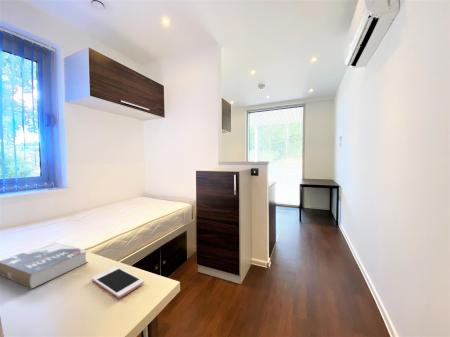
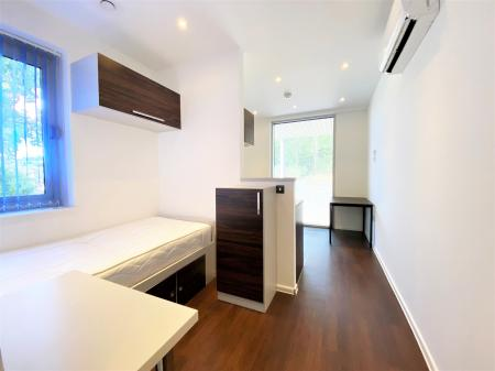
- book [0,242,88,290]
- cell phone [91,266,145,299]
